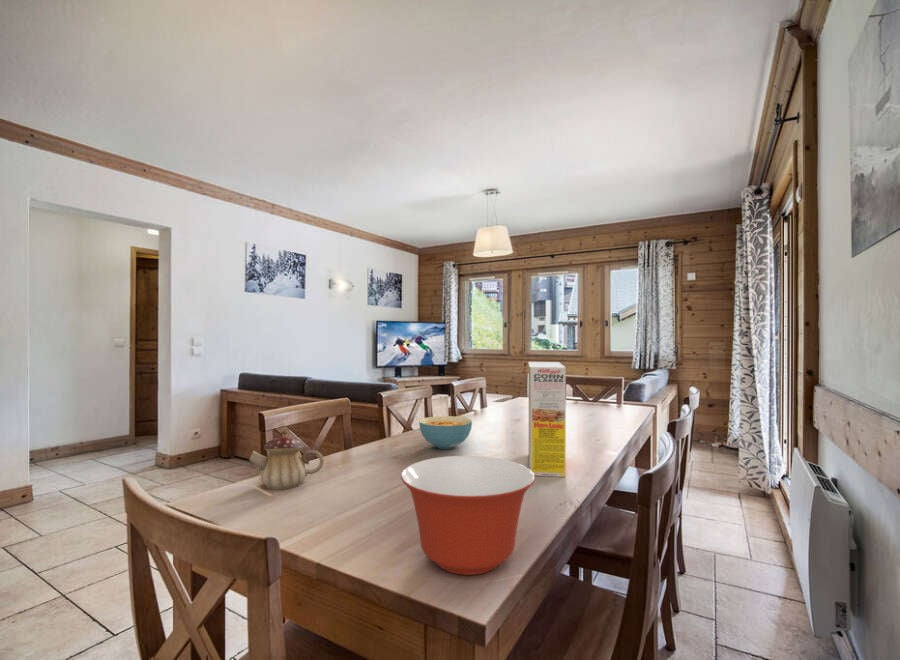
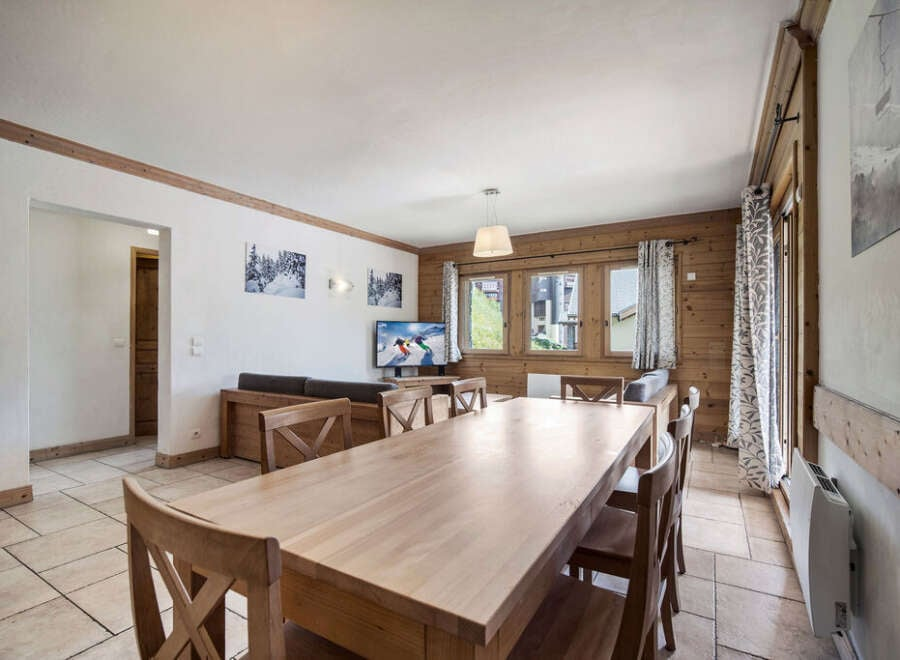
- mixing bowl [400,455,536,576]
- cereal bowl [418,415,473,450]
- cereal box [528,361,567,478]
- teapot [248,429,325,491]
